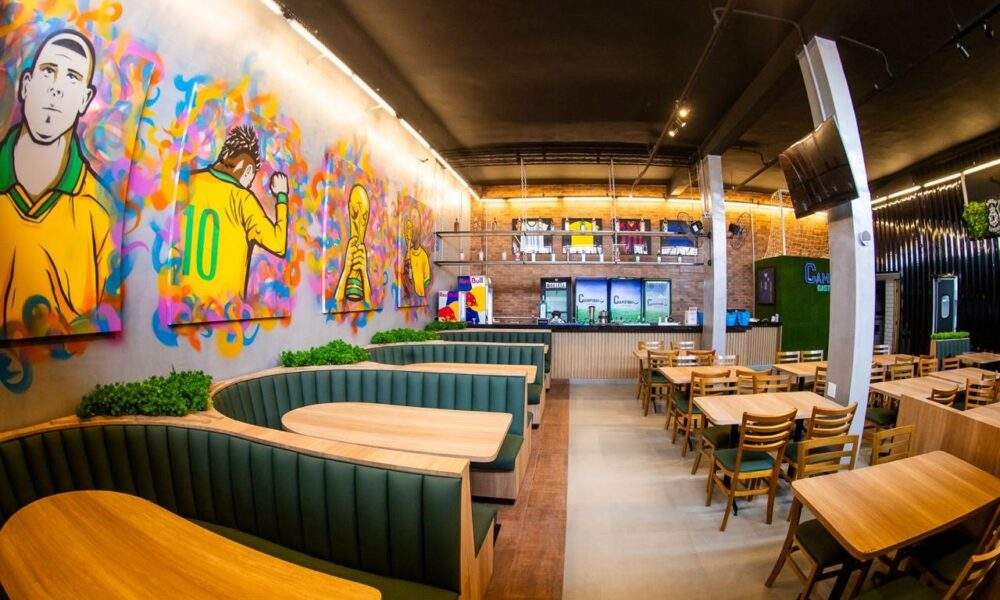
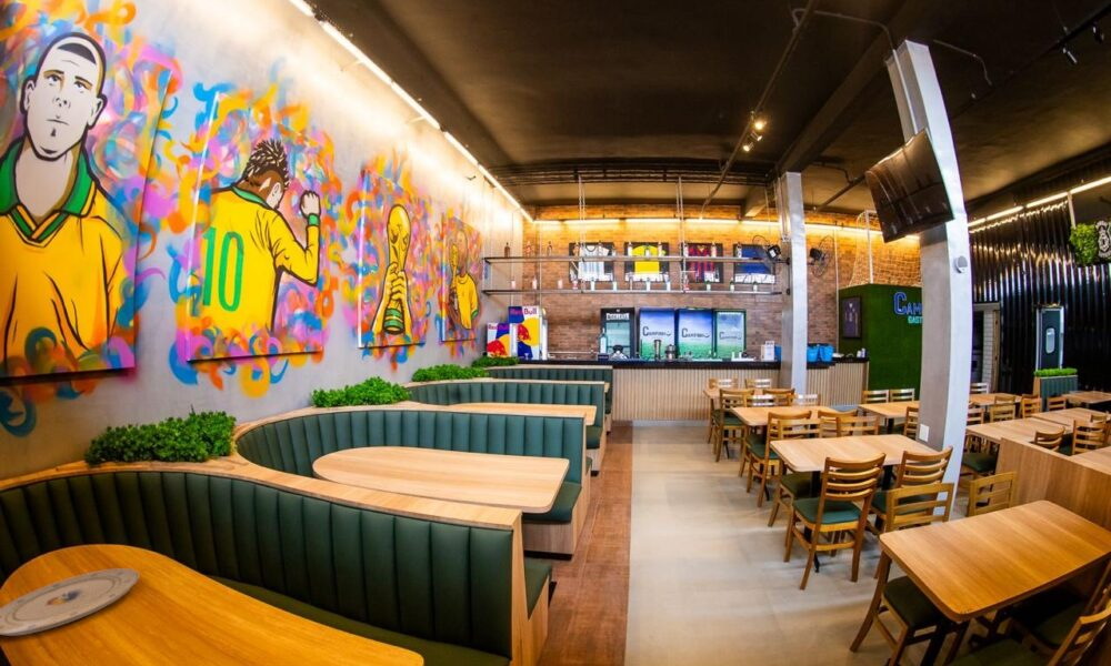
+ plate [0,567,140,636]
